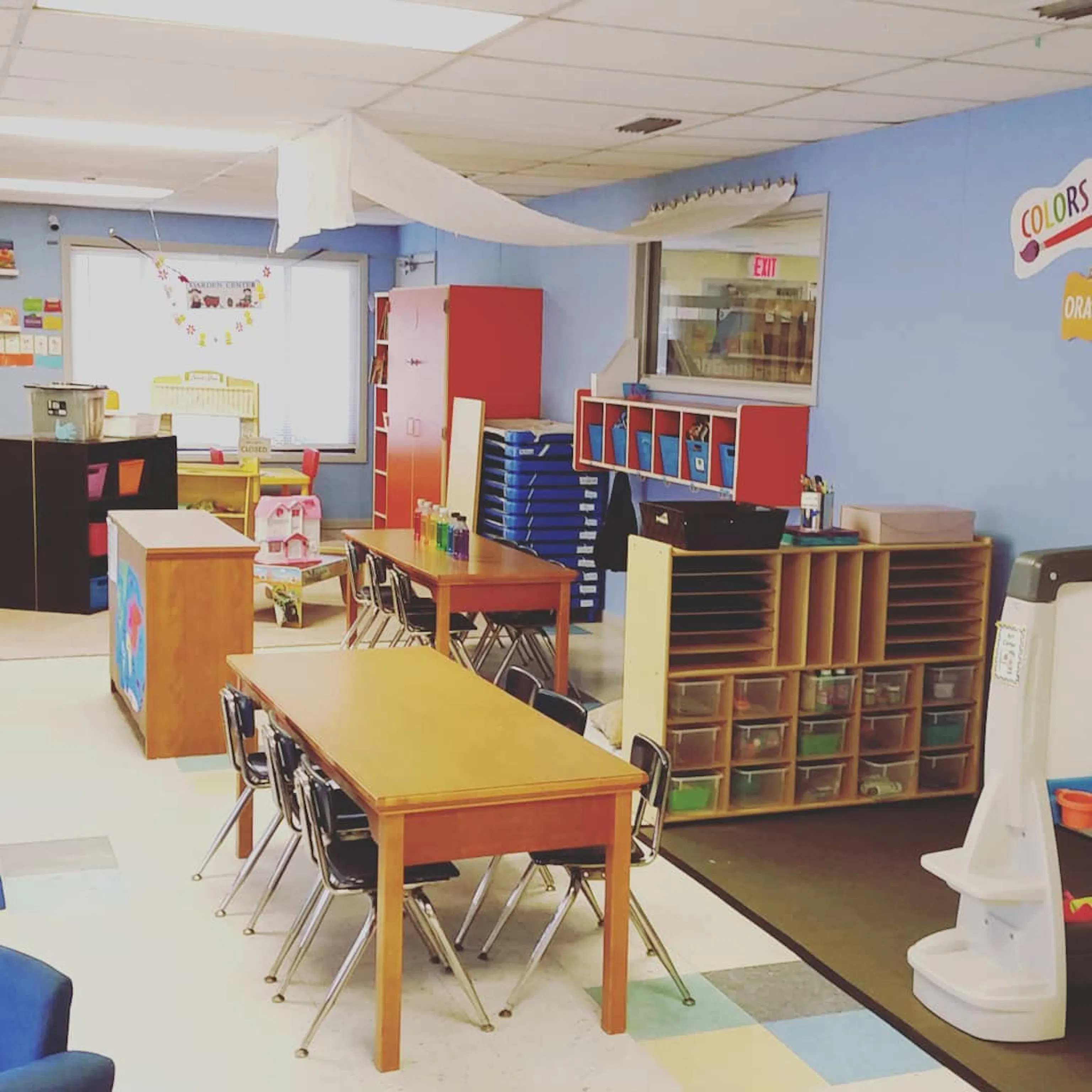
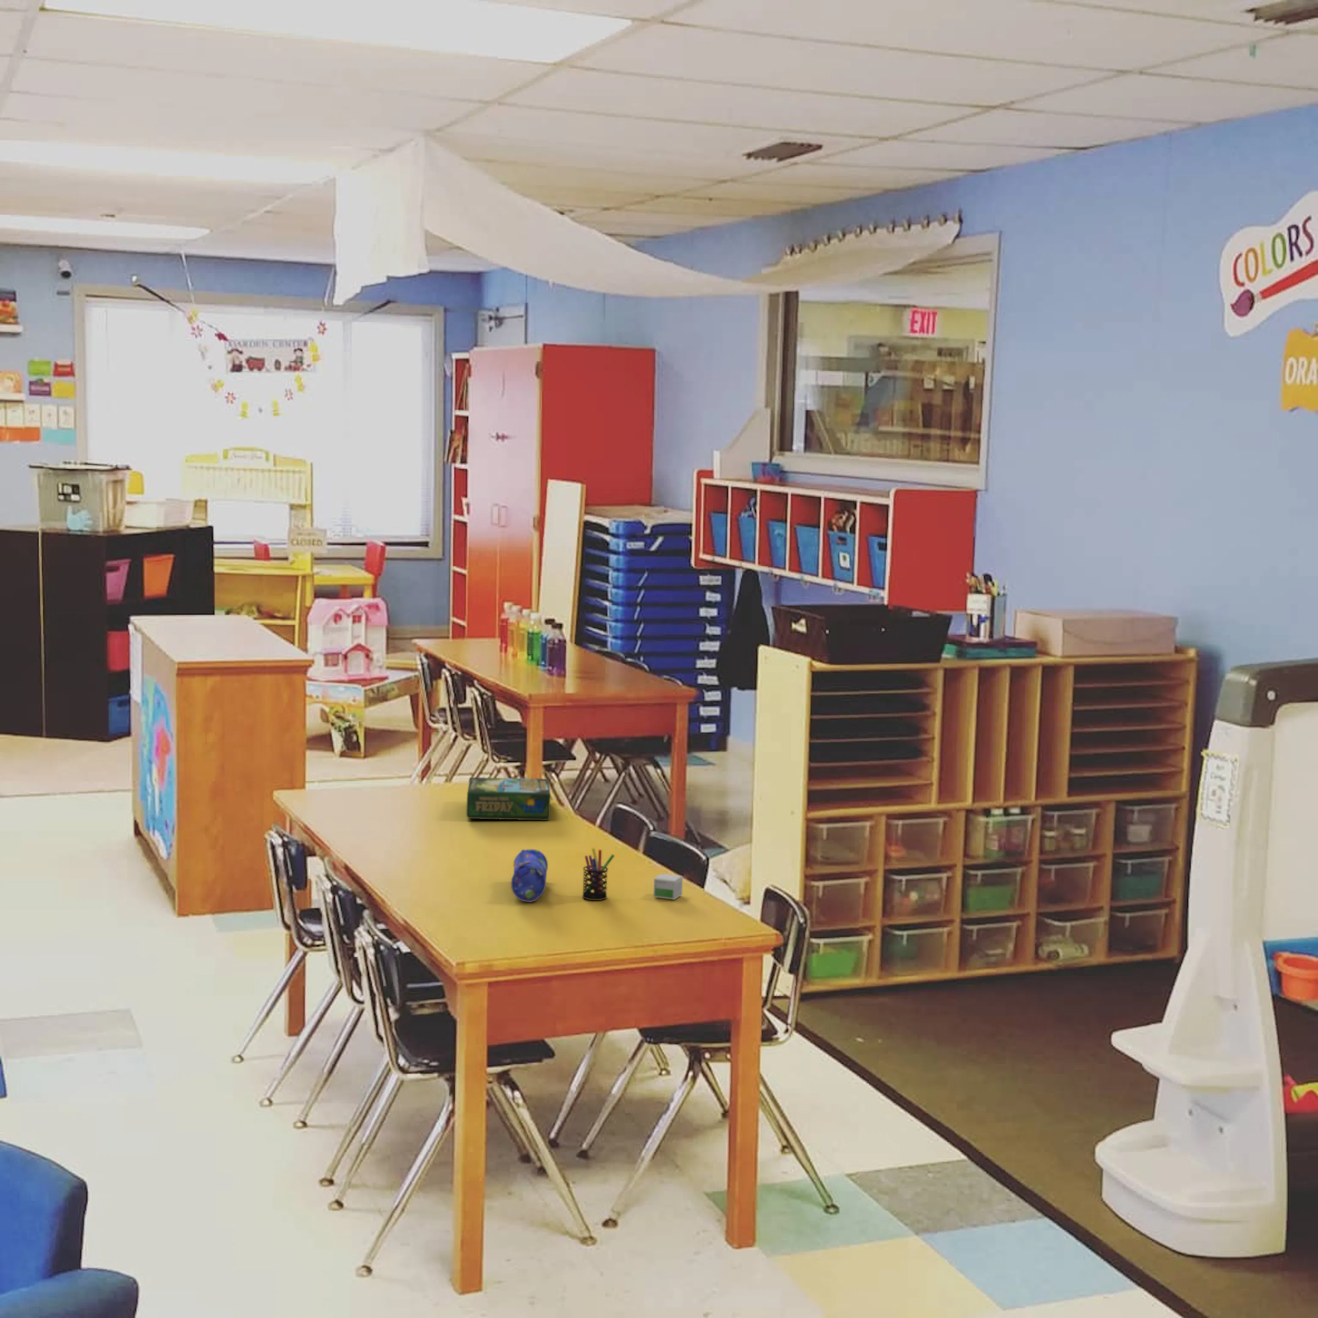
+ pen holder [582,847,616,900]
+ board game [466,777,550,821]
+ pencil case [511,848,548,903]
+ small box [653,873,683,900]
